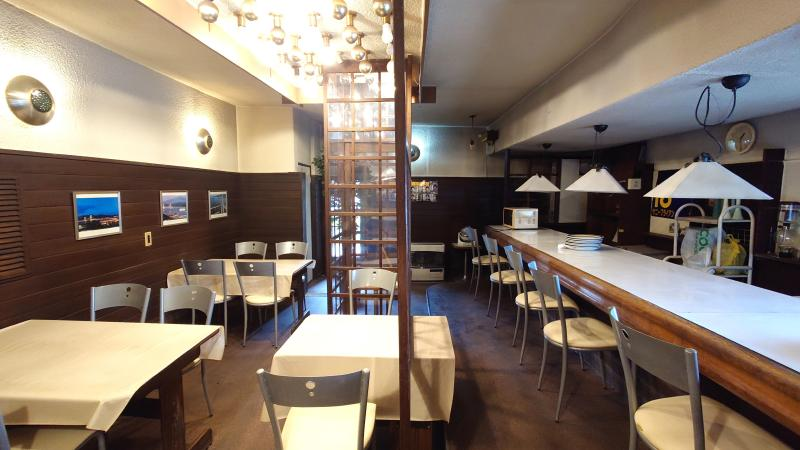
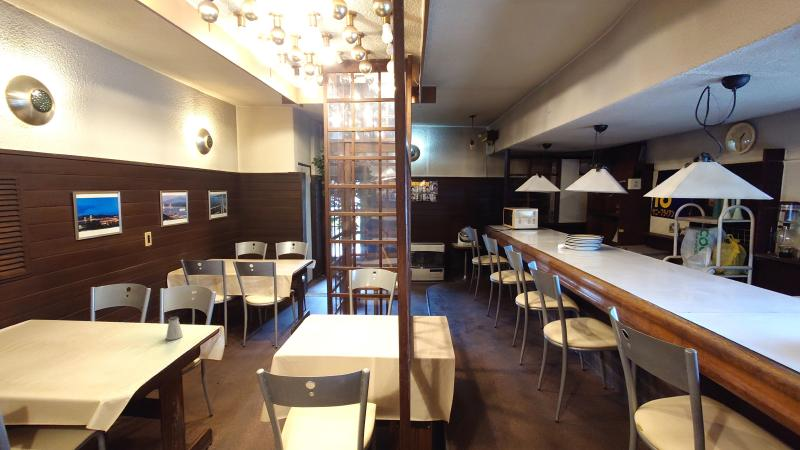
+ saltshaker [165,316,184,341]
